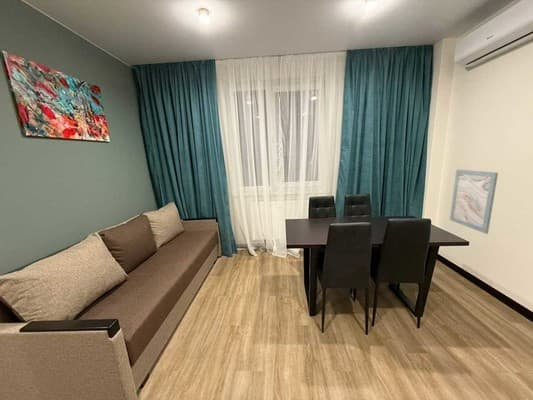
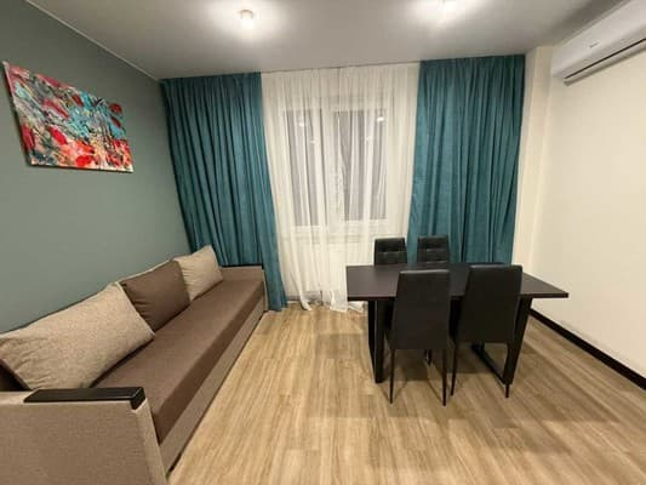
- wall art [449,169,499,235]
